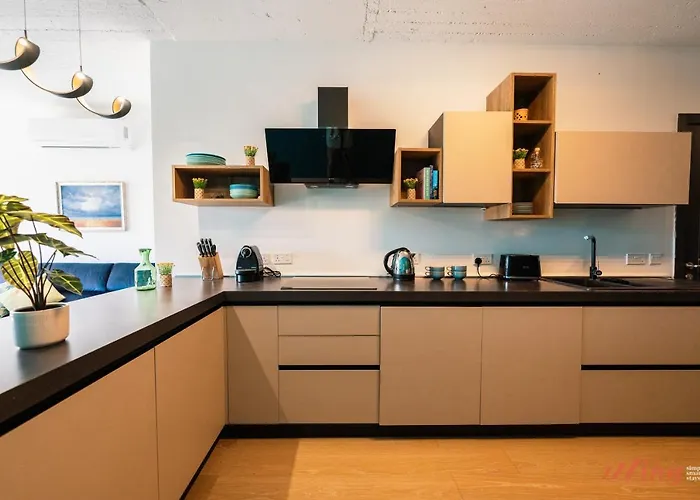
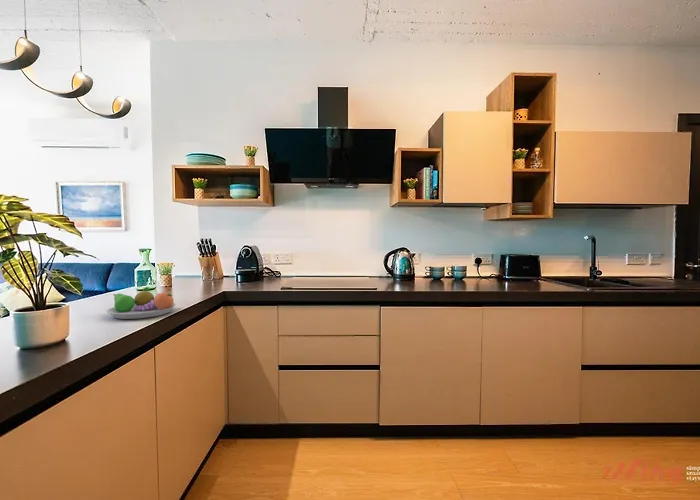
+ fruit bowl [106,286,177,320]
